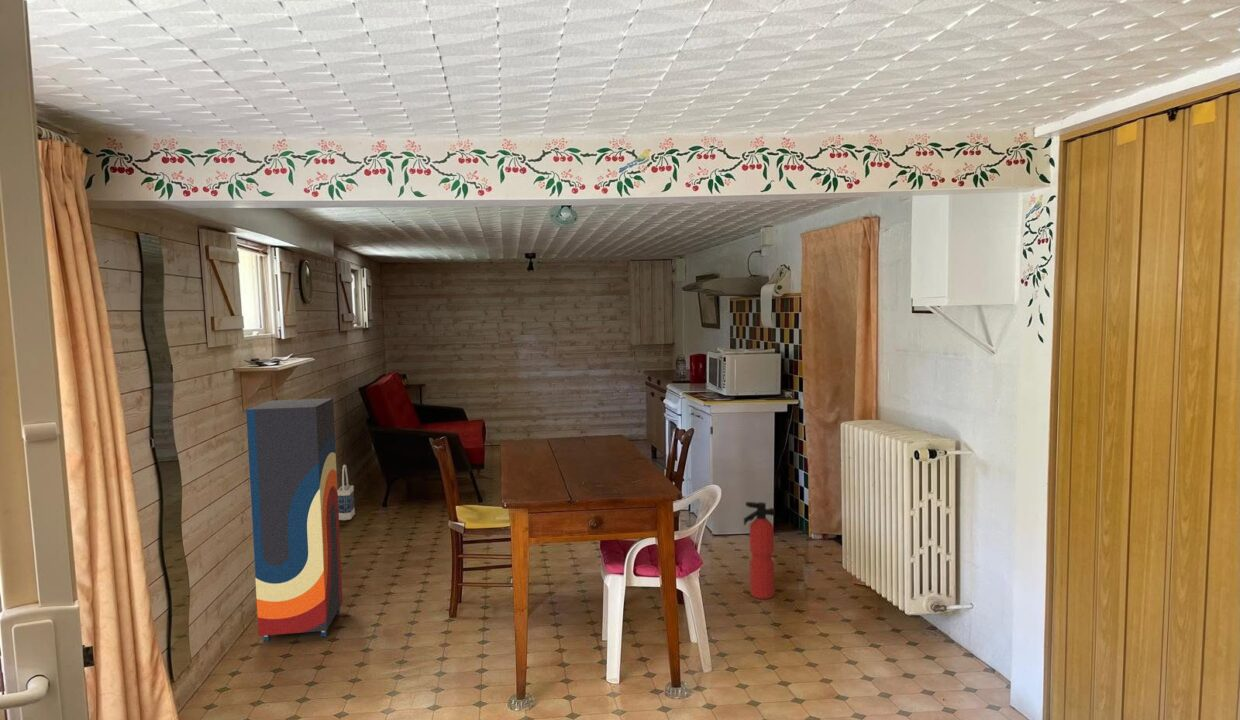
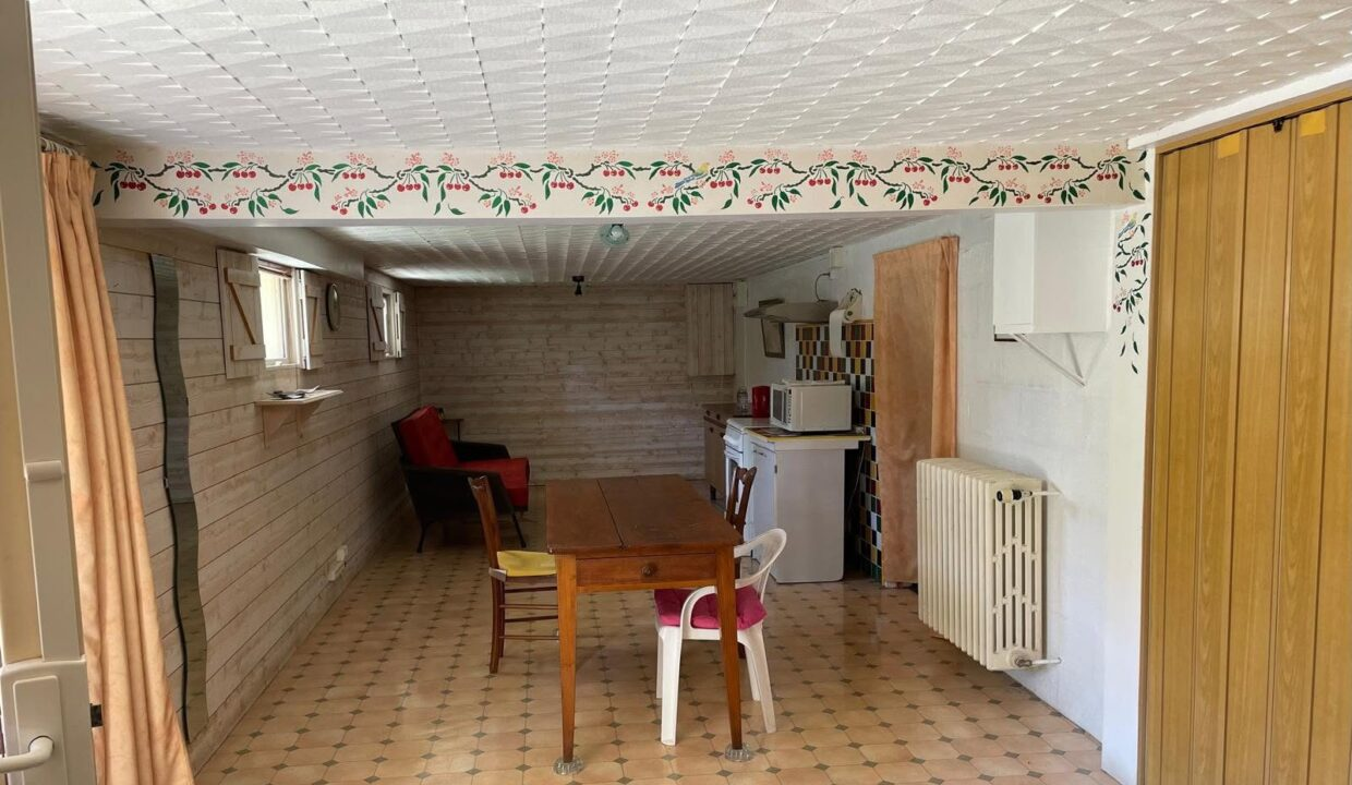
- bag [337,464,356,521]
- fire extinguisher [743,501,776,600]
- shelving unit [245,397,344,643]
